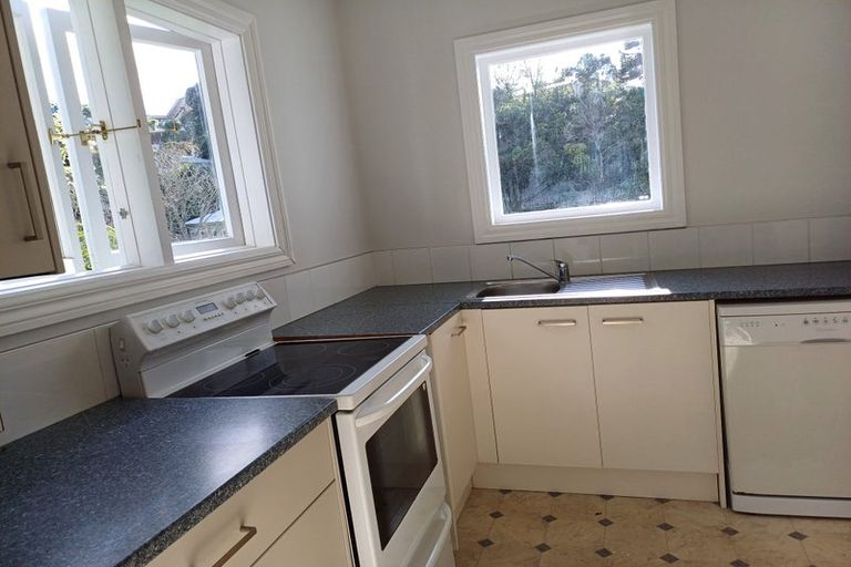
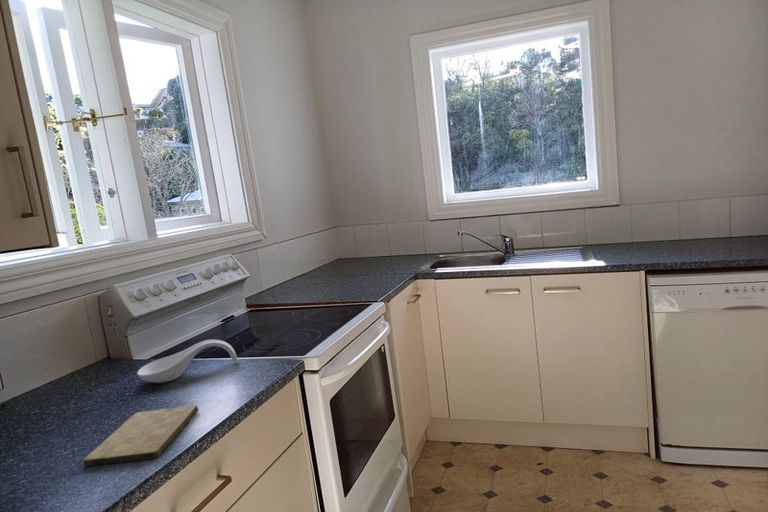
+ spoon rest [136,339,239,384]
+ cutting board [82,404,200,467]
